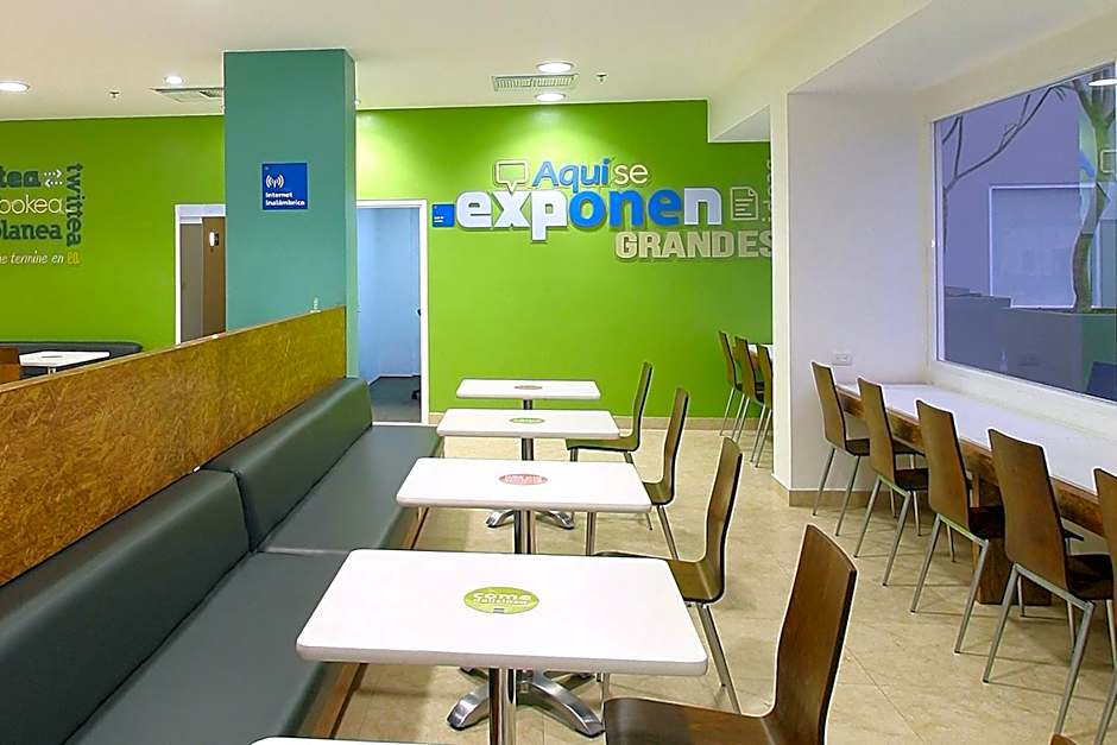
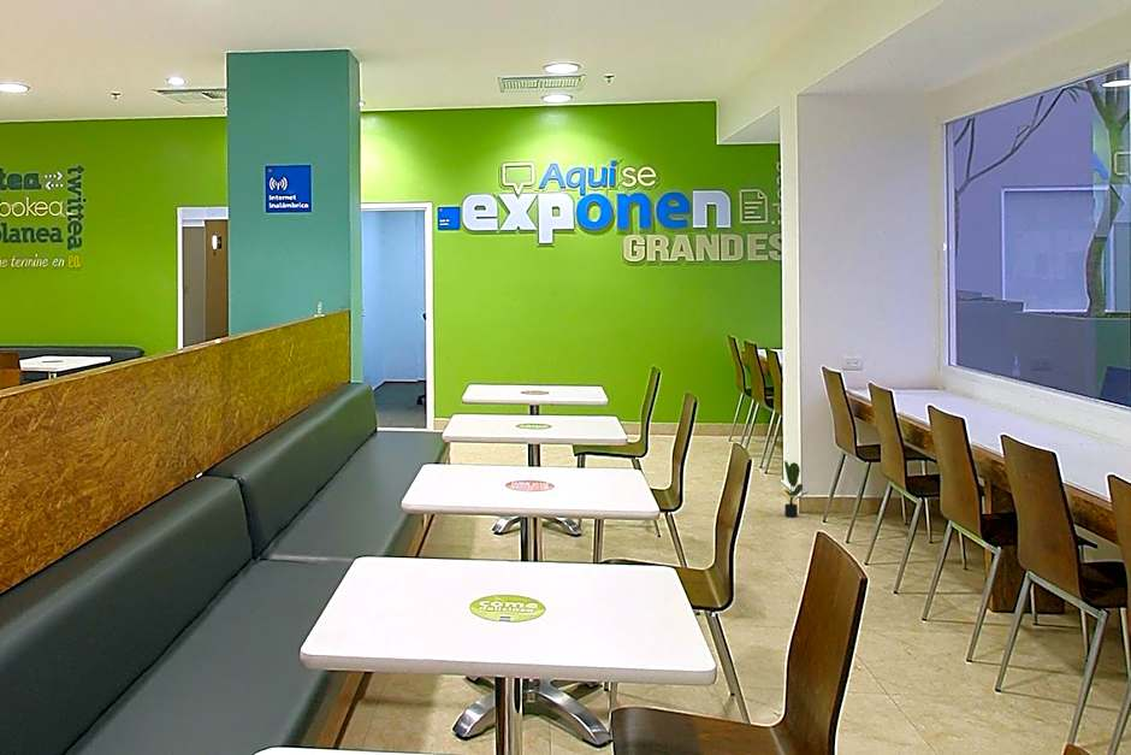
+ potted plant [777,460,811,518]
